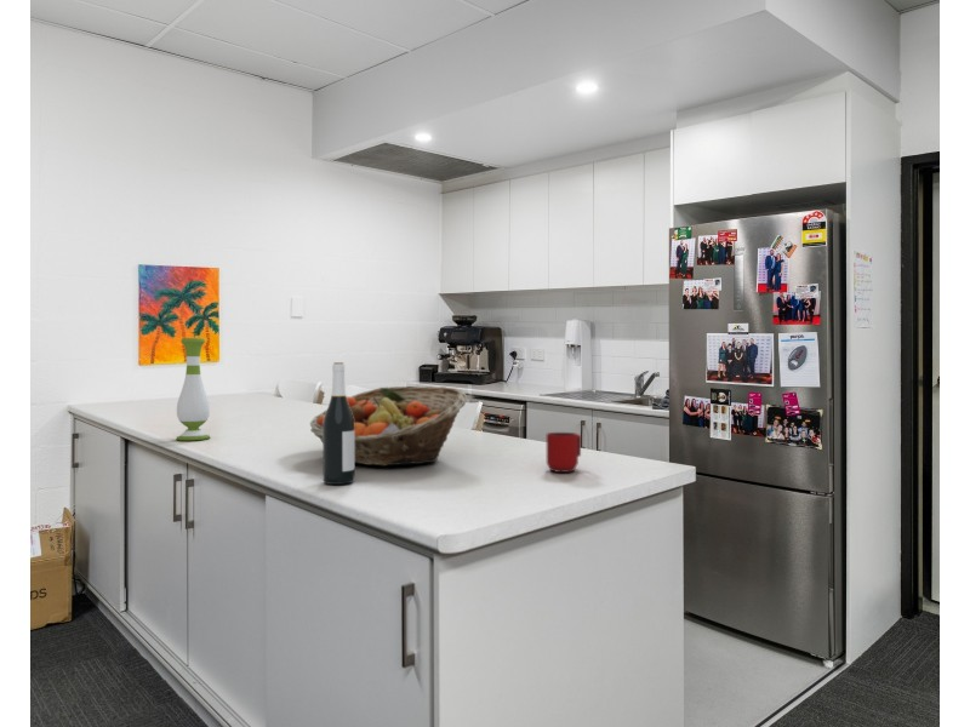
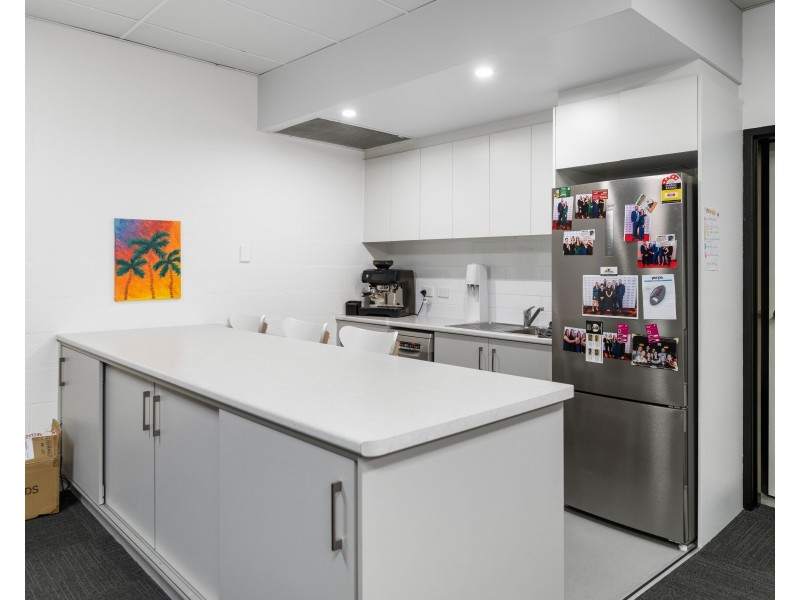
- wine bottle [321,361,355,486]
- vase [175,337,211,441]
- mug [546,431,582,474]
- fruit basket [309,385,468,466]
